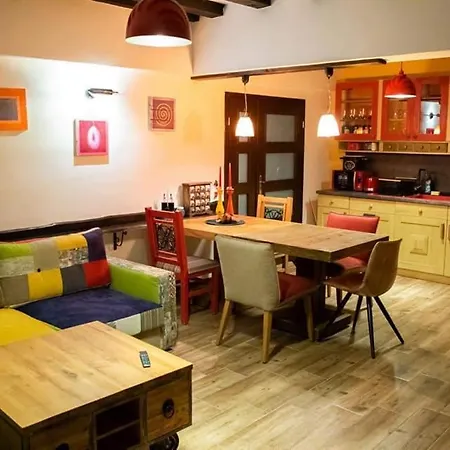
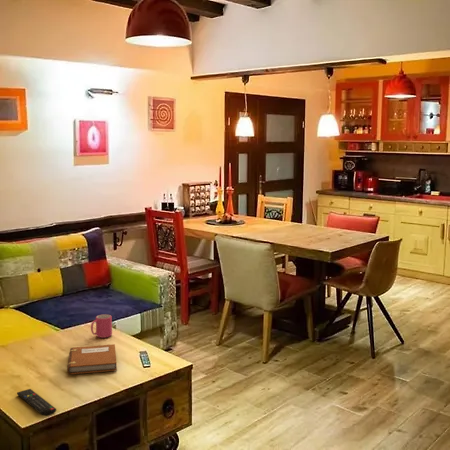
+ notebook [66,343,118,375]
+ mug [90,313,113,339]
+ remote control [16,388,57,417]
